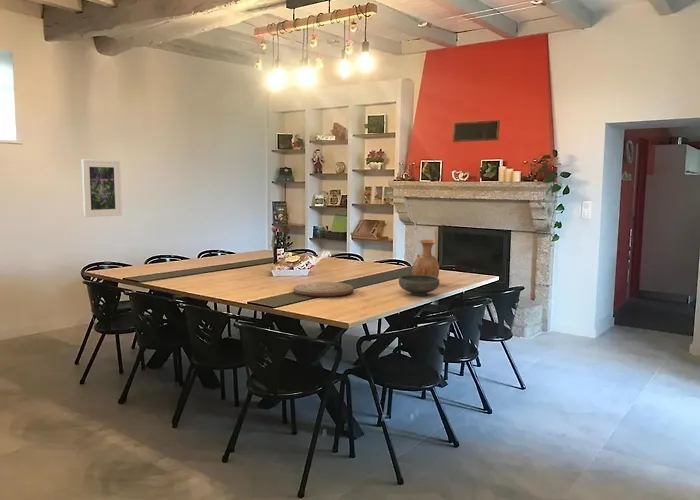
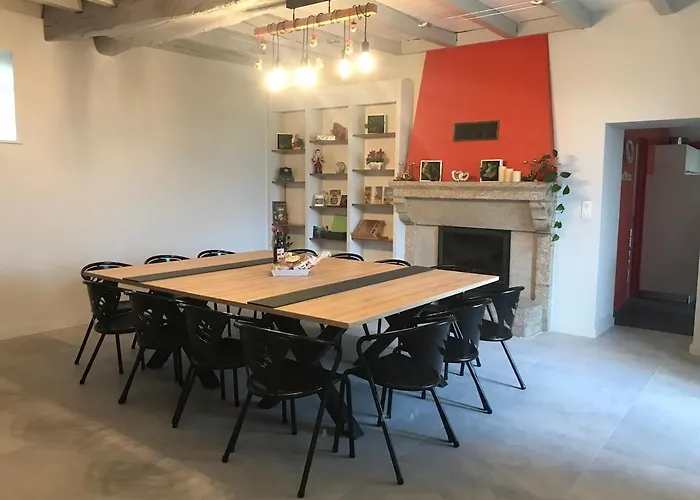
- bowl [398,274,440,297]
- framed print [81,159,123,218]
- vase [411,239,440,278]
- cutting board [293,281,354,299]
